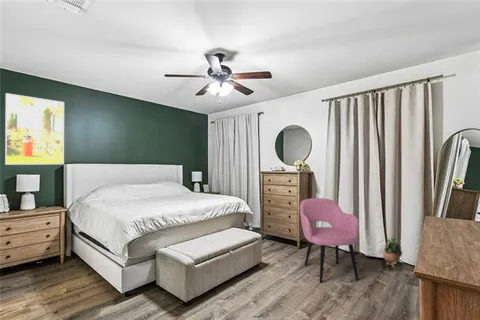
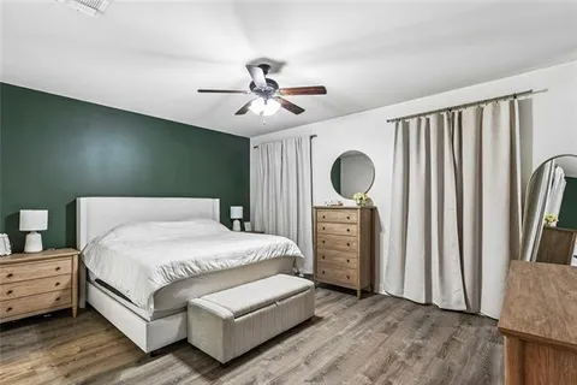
- armchair [299,197,360,284]
- potted plant [382,236,403,269]
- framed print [4,92,65,166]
